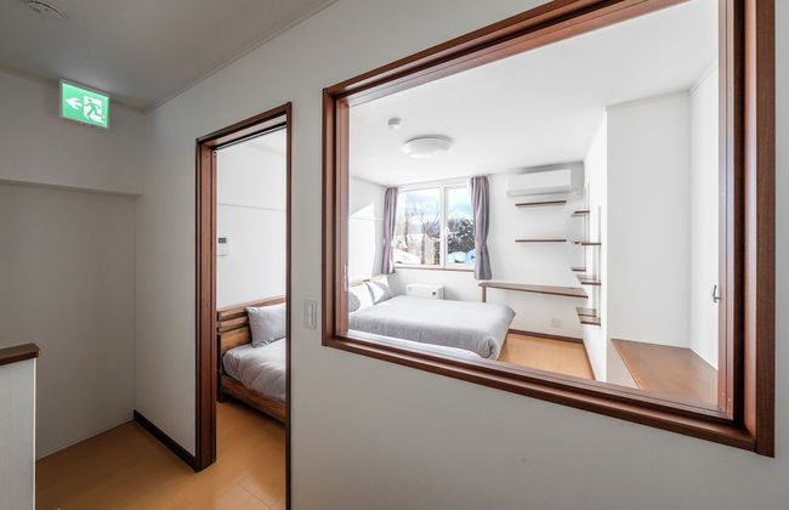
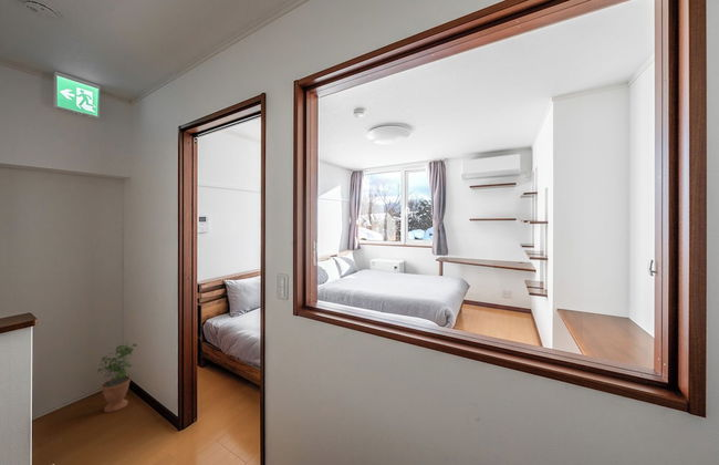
+ potted plant [96,342,138,413]
